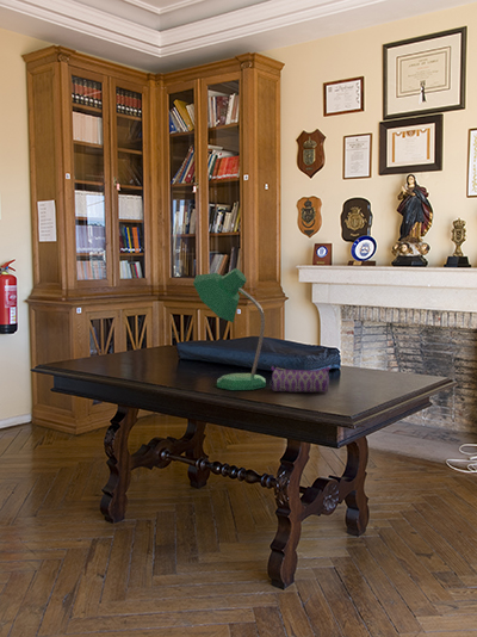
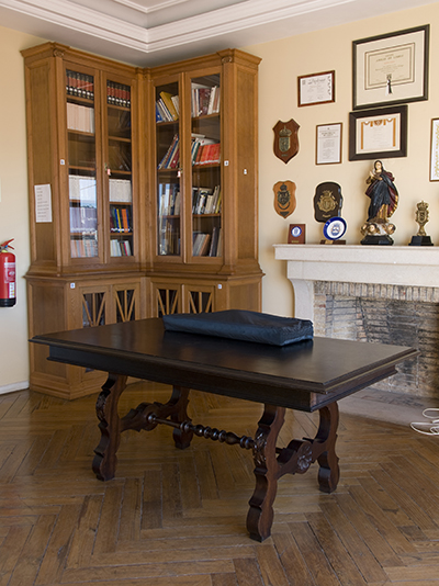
- pencil case [268,365,332,394]
- desk lamp [192,267,267,391]
